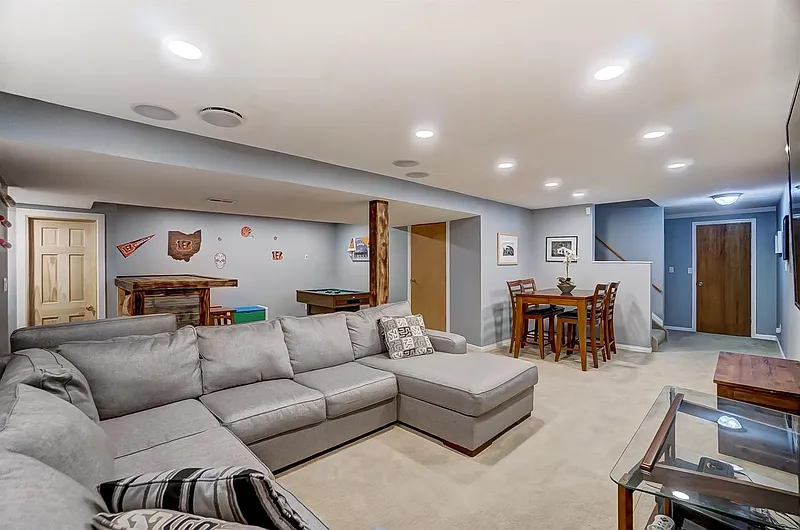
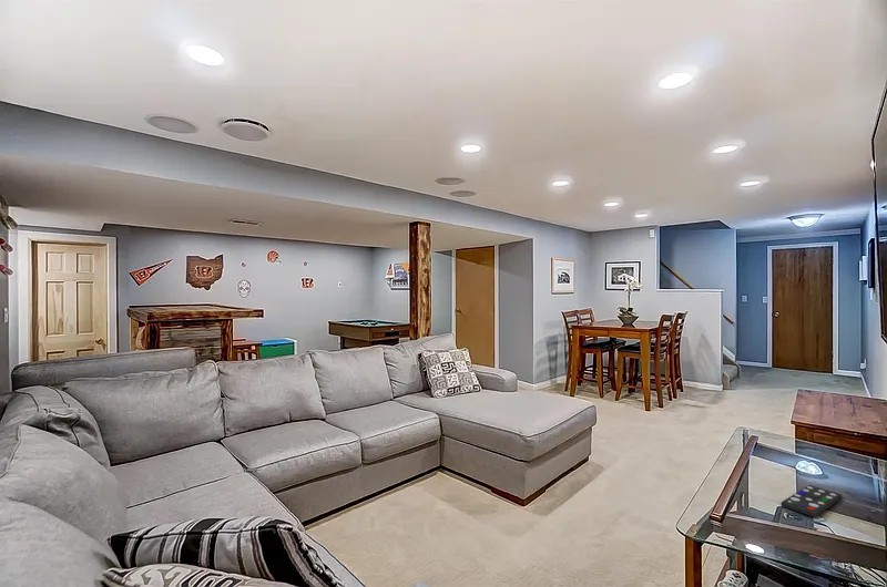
+ remote control [781,484,843,518]
